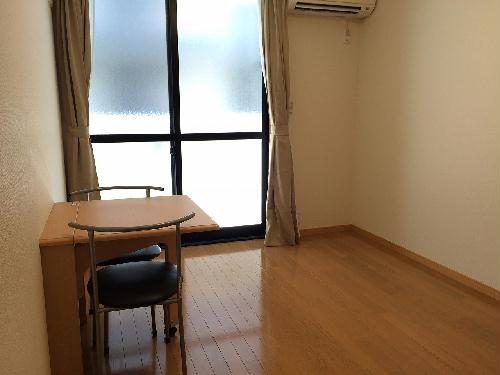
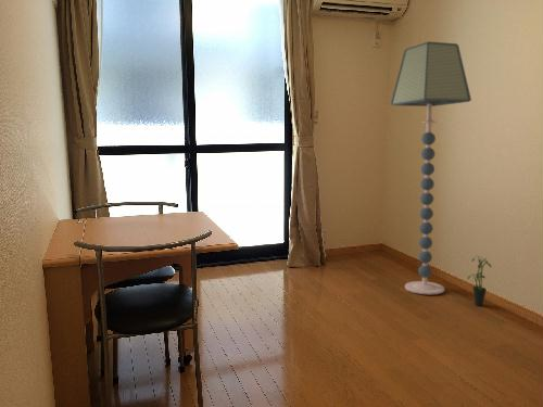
+ potted plant [466,254,492,307]
+ floor lamp [390,40,472,295]
